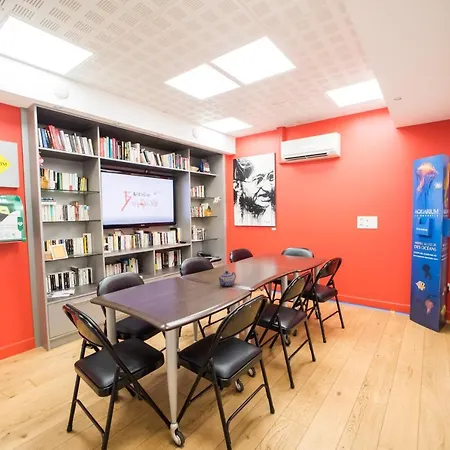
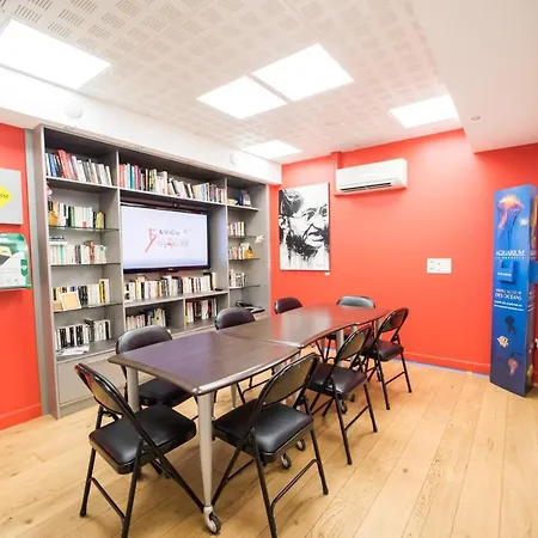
- teapot [218,270,237,288]
